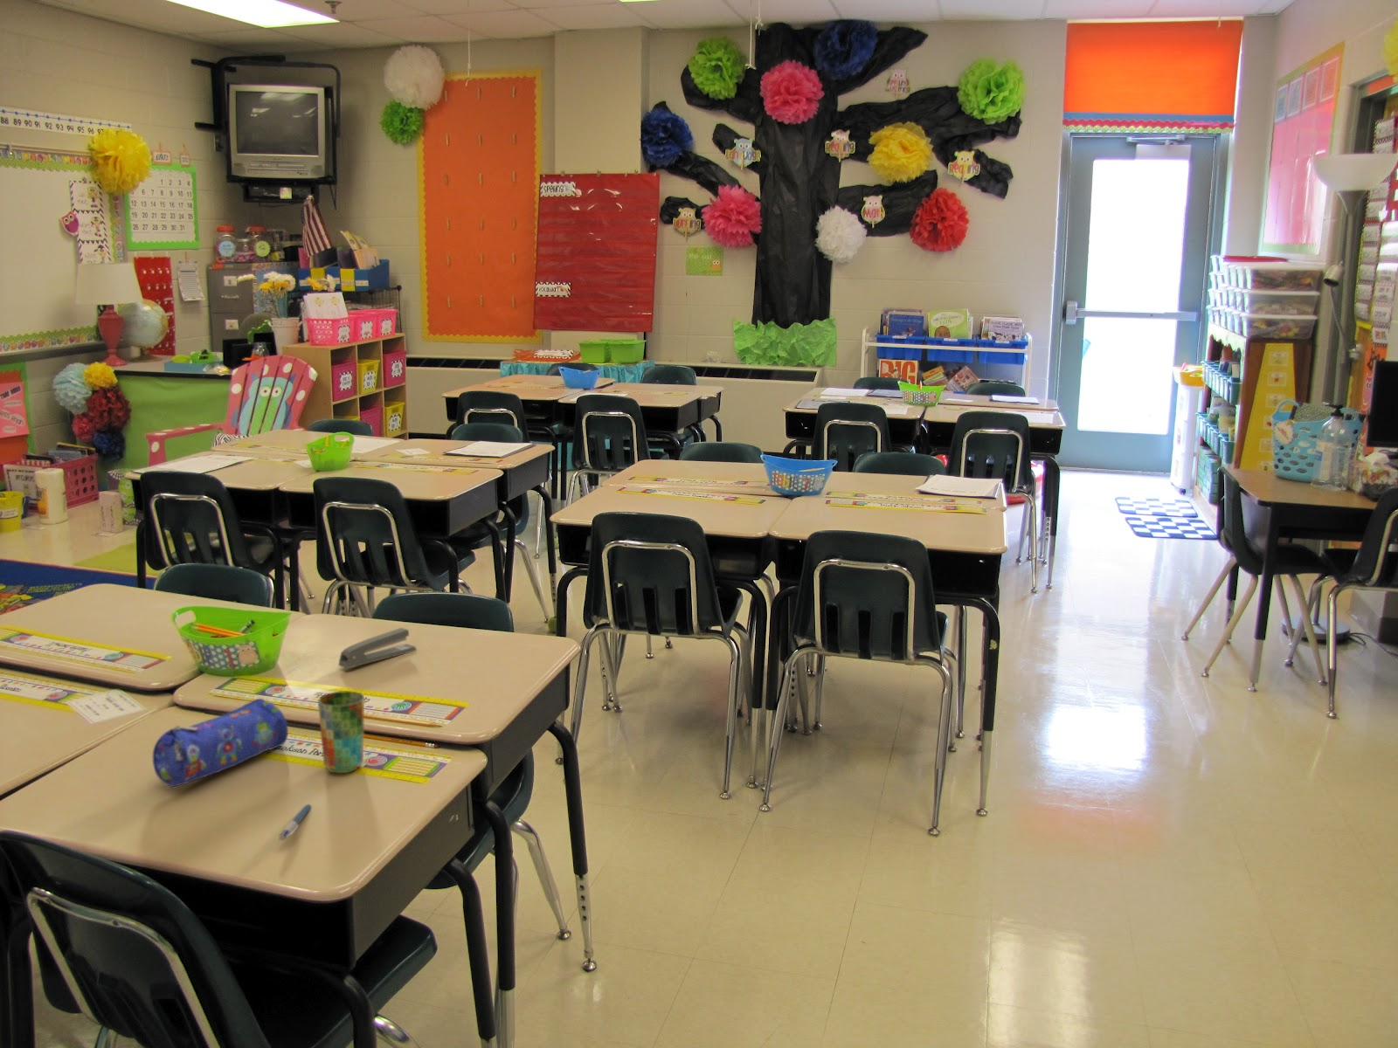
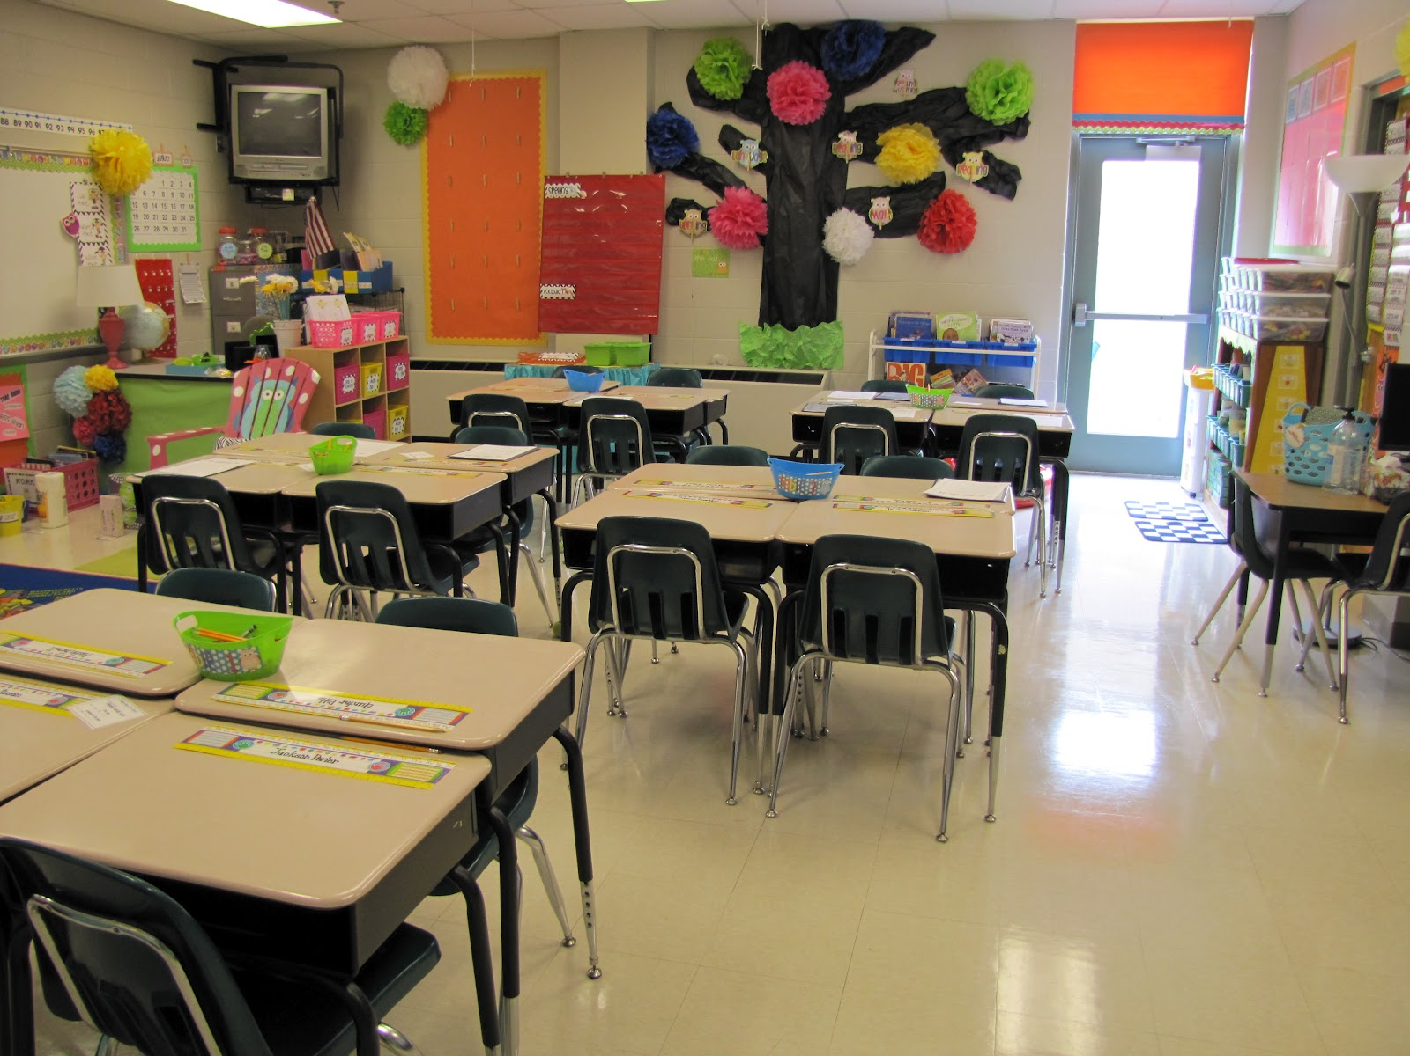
- cup [317,690,365,774]
- pen [277,804,312,842]
- pencil case [152,698,290,788]
- stapler [337,627,417,669]
